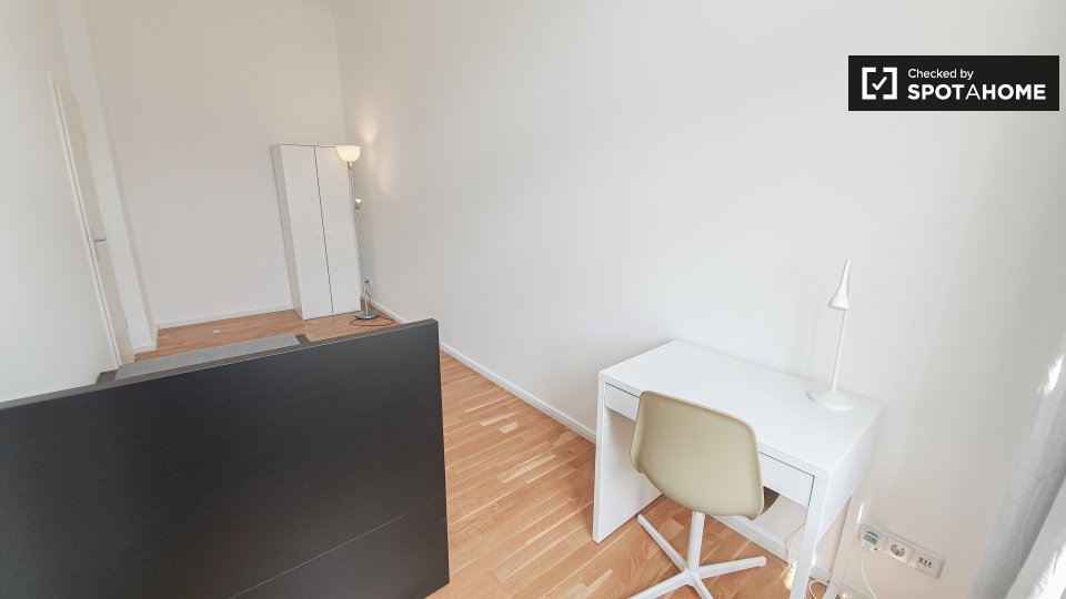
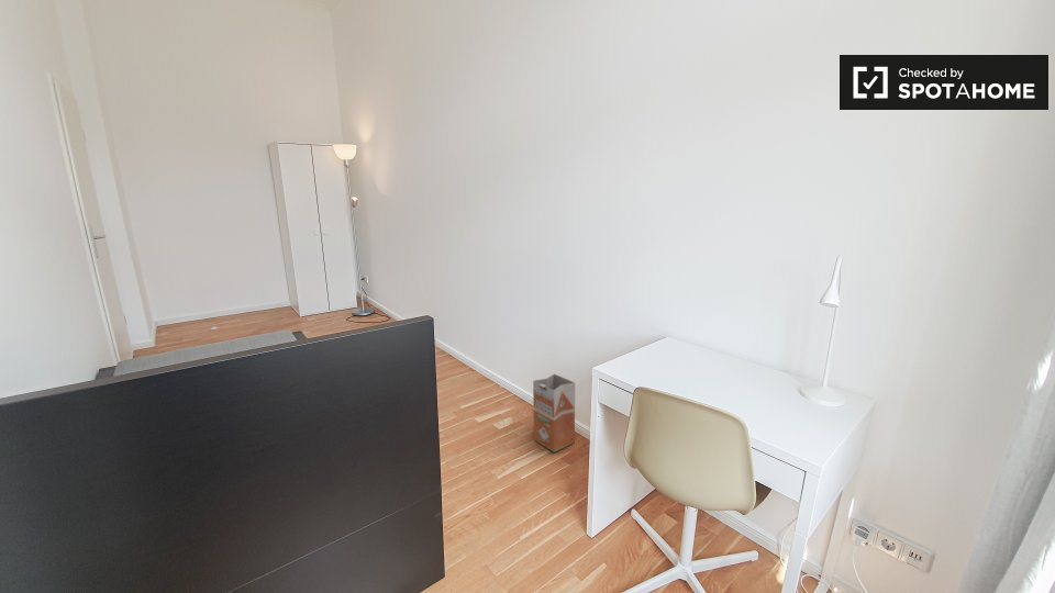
+ waste bin [532,372,576,454]
